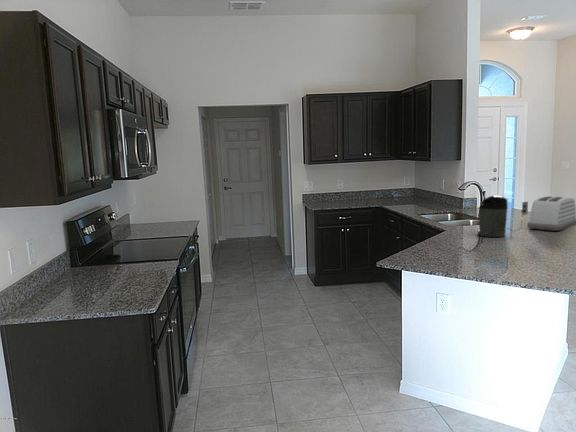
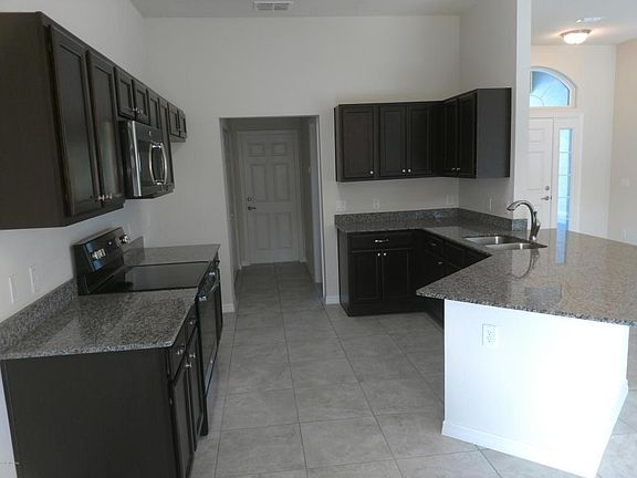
- coffee maker [477,195,529,238]
- toaster [526,195,576,232]
